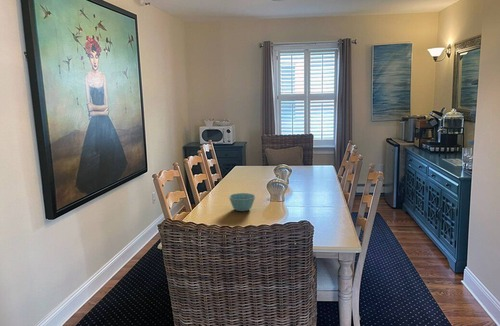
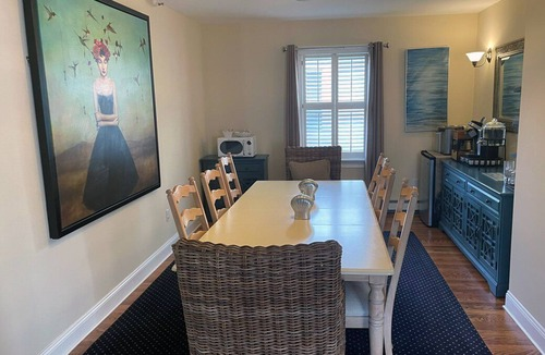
- bowl [228,192,256,212]
